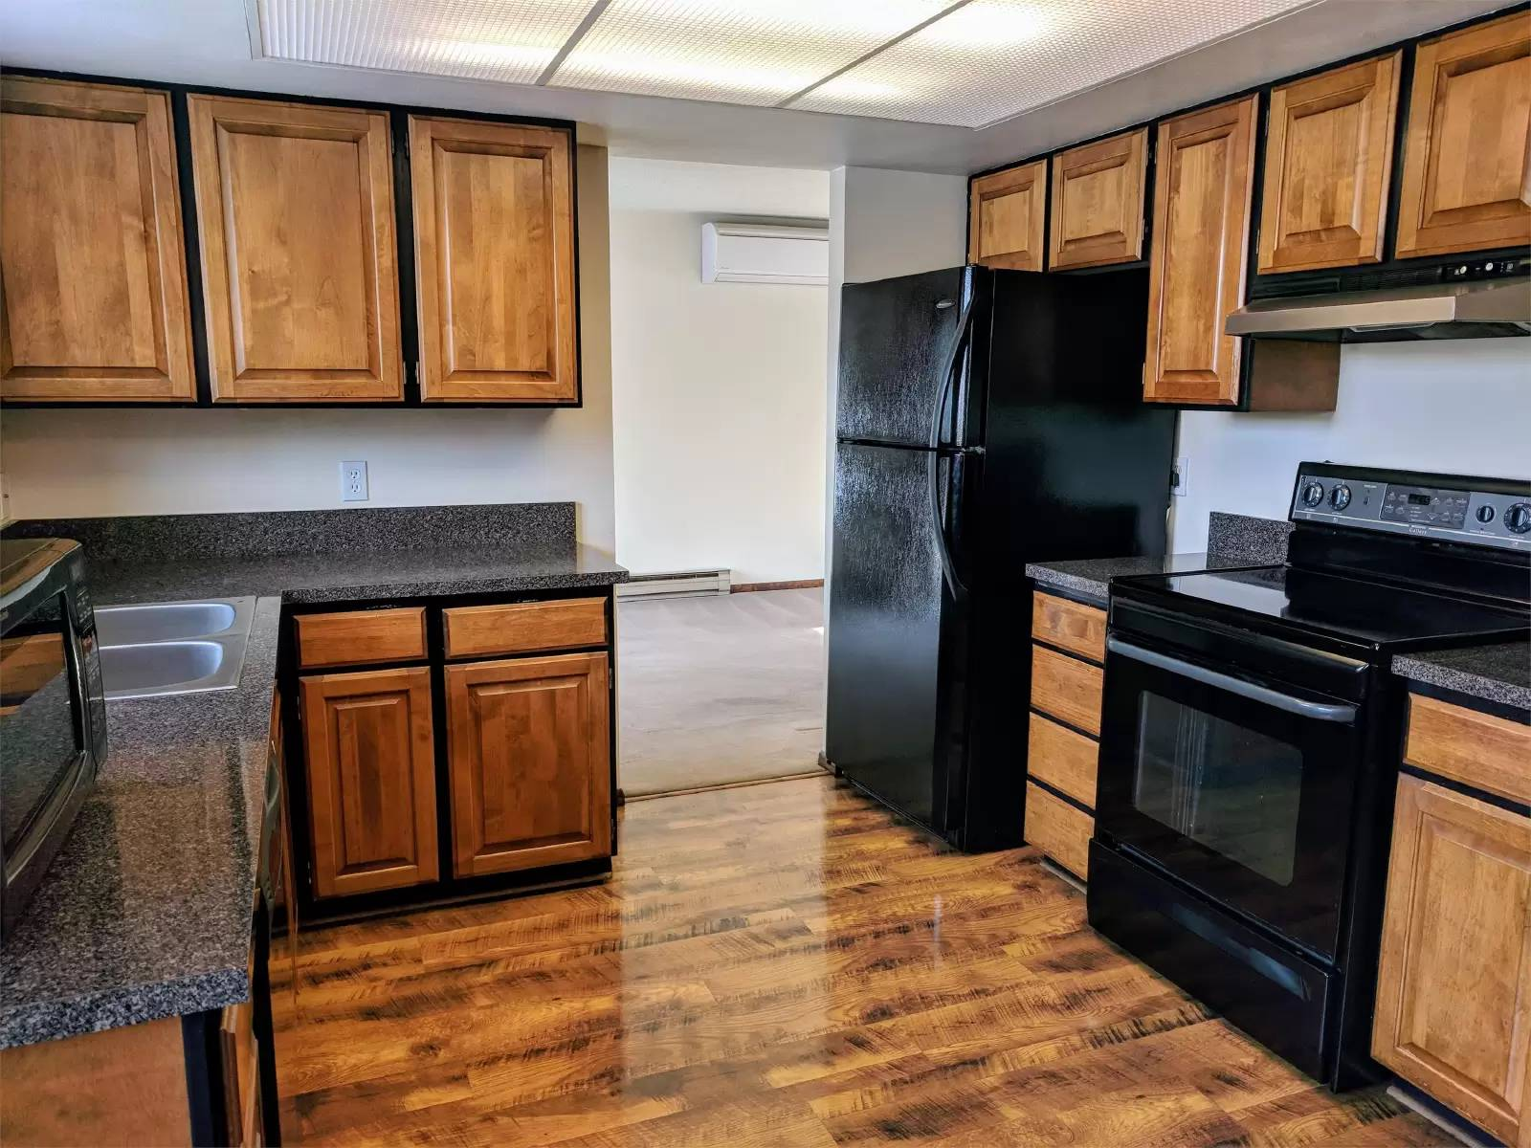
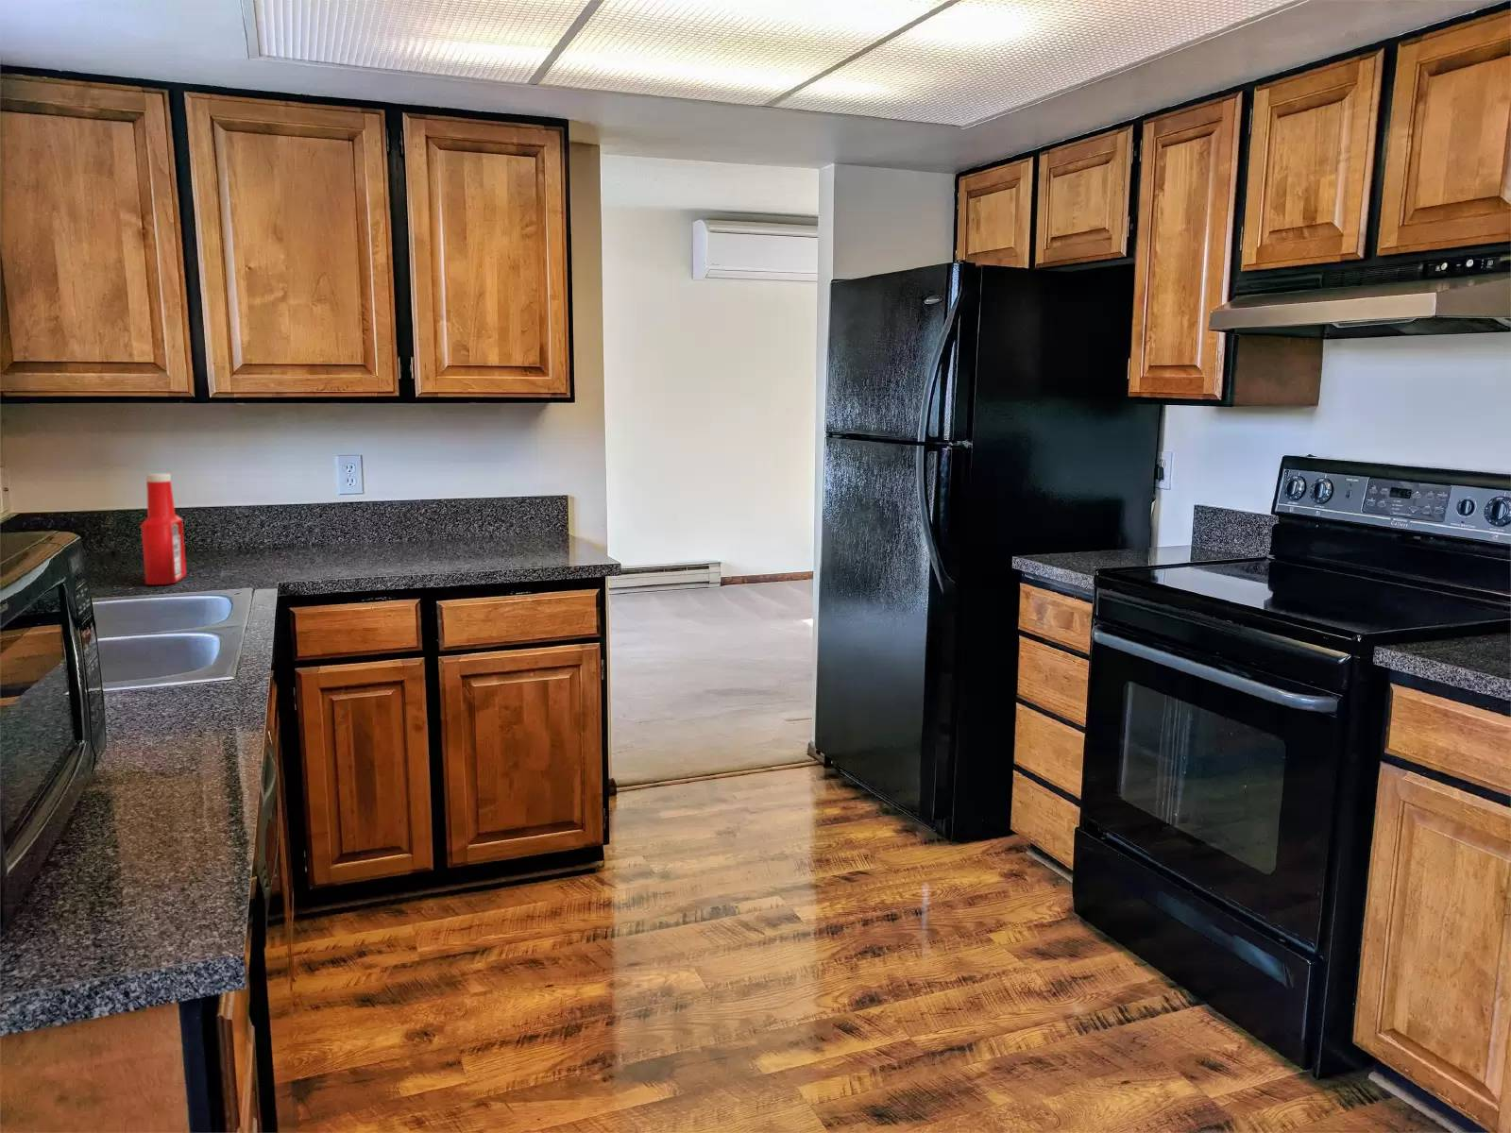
+ soap bottle [139,472,188,586]
